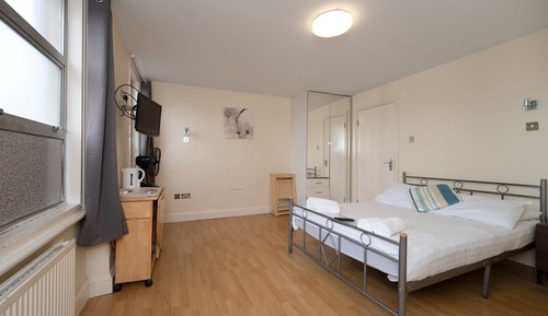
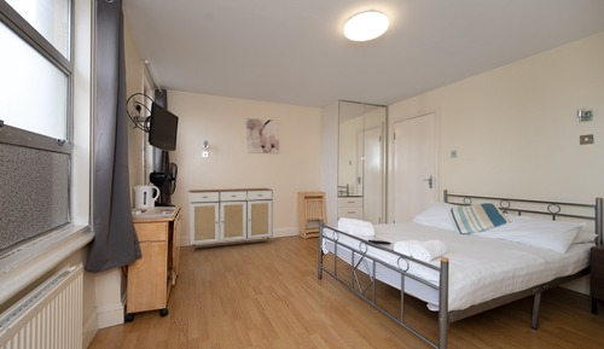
+ sideboard [187,187,274,254]
